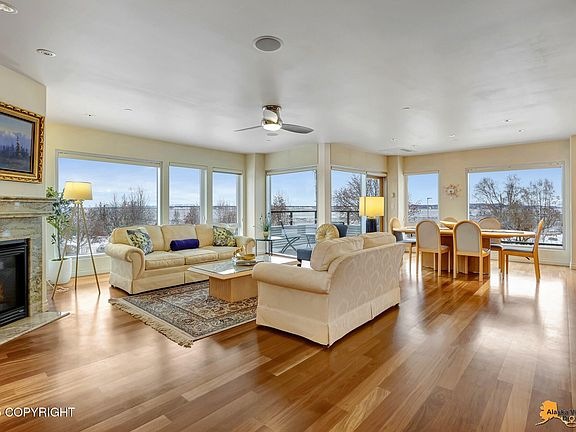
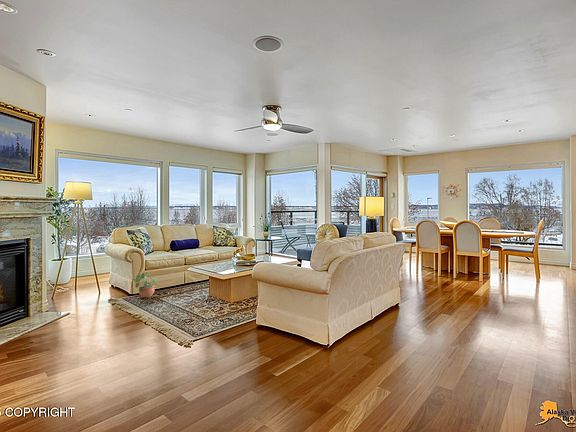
+ potted plant [133,270,159,299]
